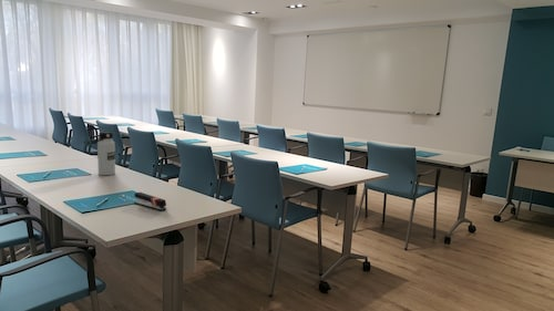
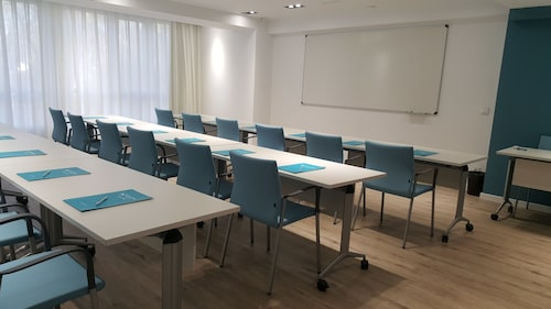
- water bottle [96,131,116,176]
- stapler [133,191,167,211]
